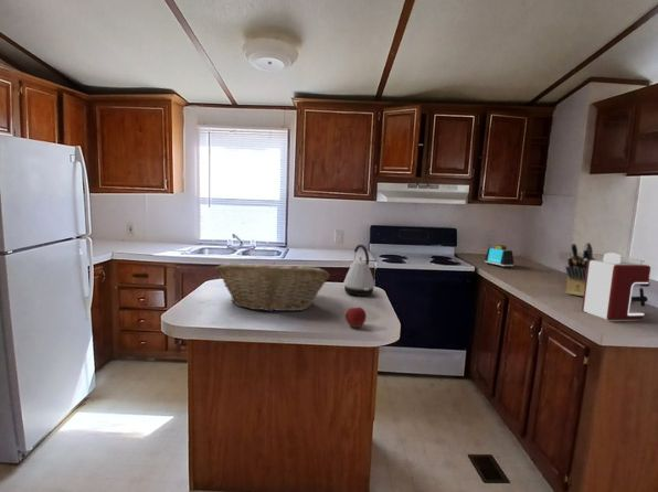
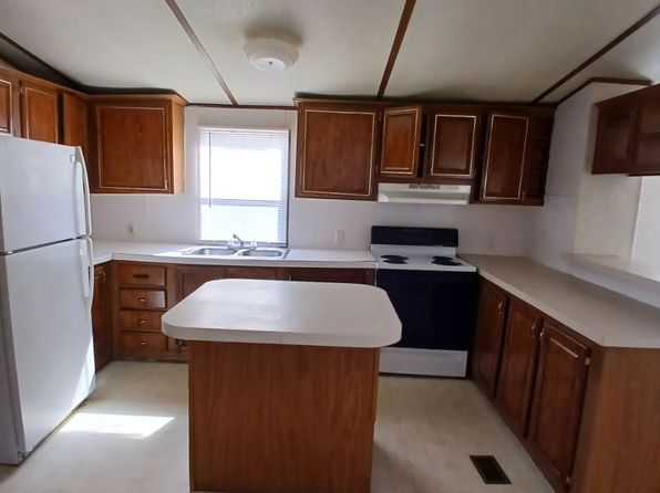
- knife block [564,240,597,297]
- kettle [342,244,375,297]
- apple [344,307,367,329]
- coffee maker [581,252,651,321]
- fruit basket [214,263,330,312]
- toaster [484,244,514,269]
